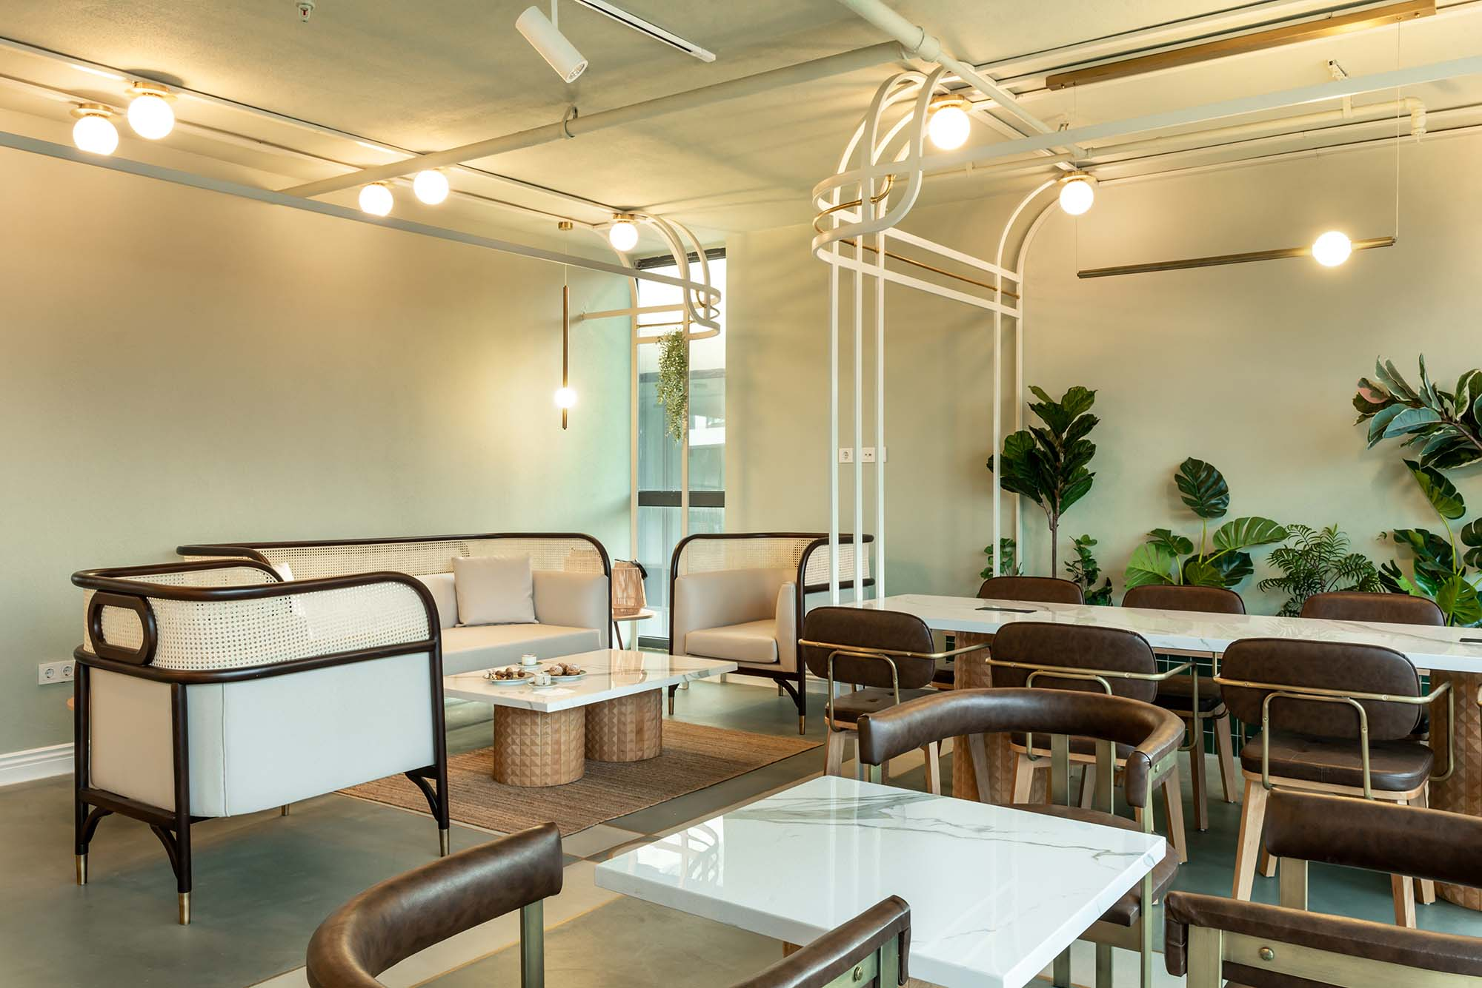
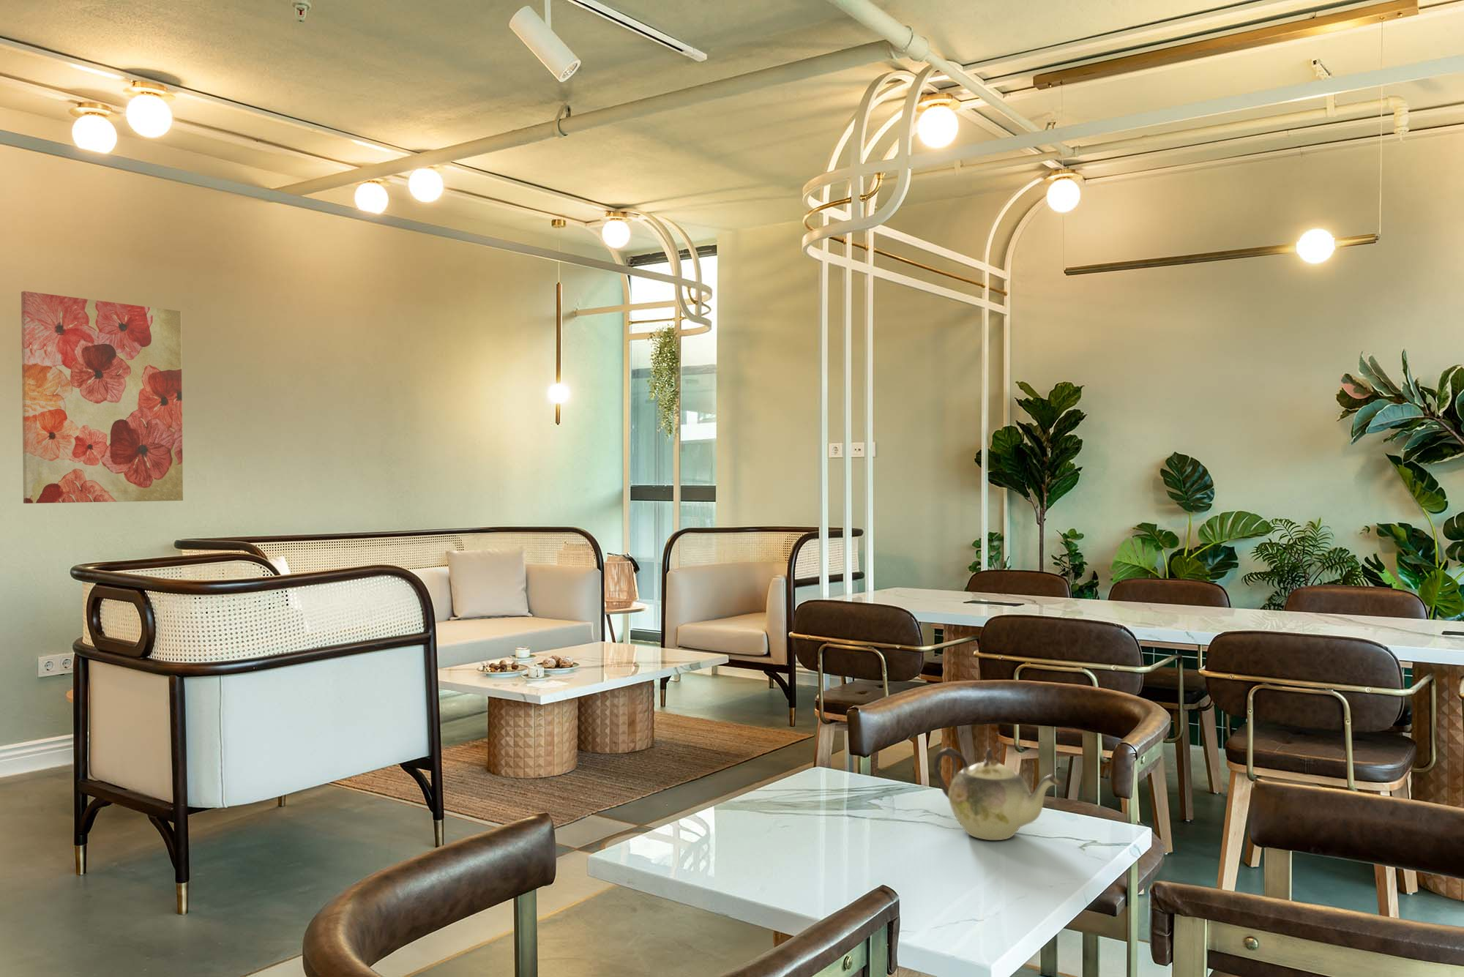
+ teapot [933,747,1063,841]
+ wall art [21,290,184,504]
